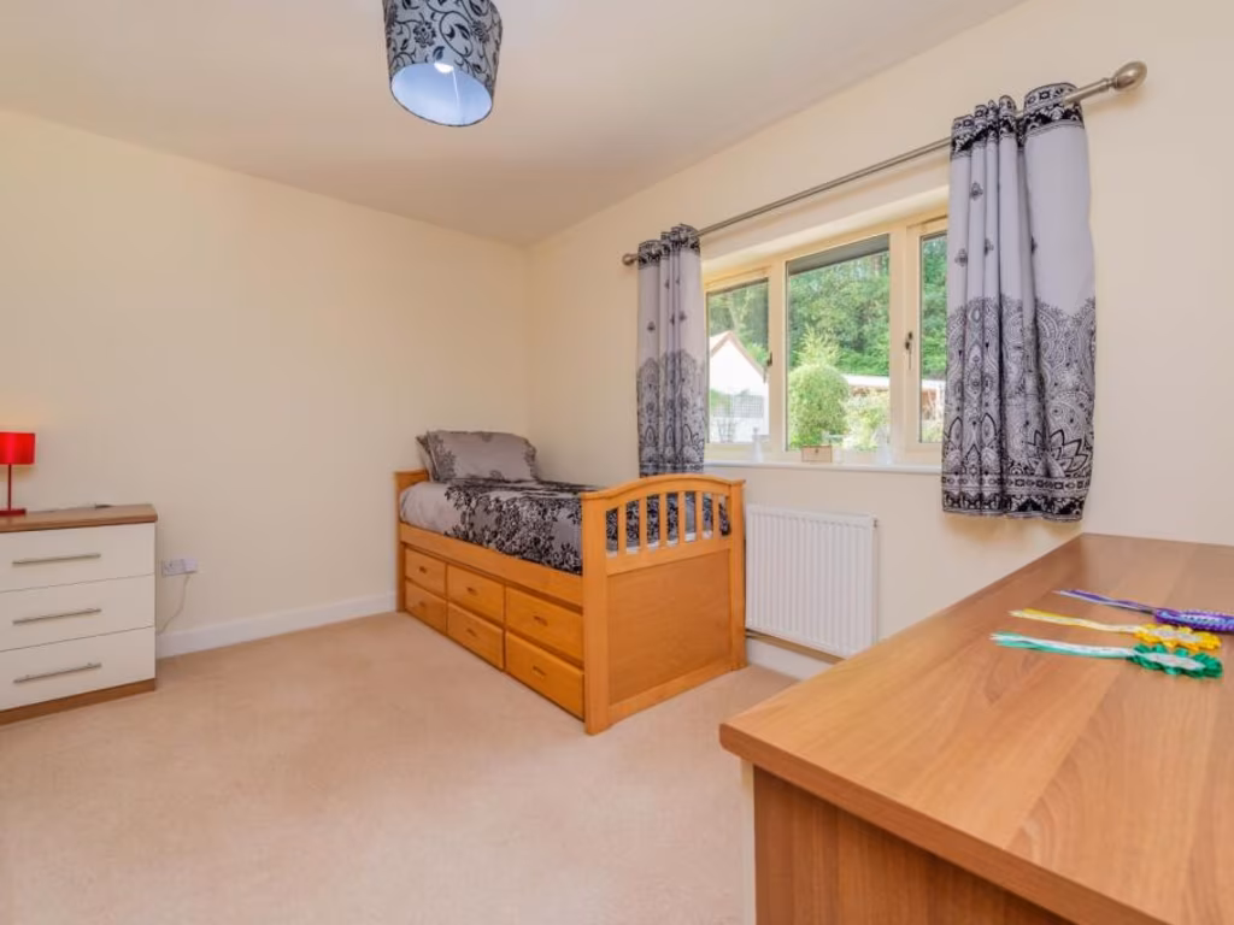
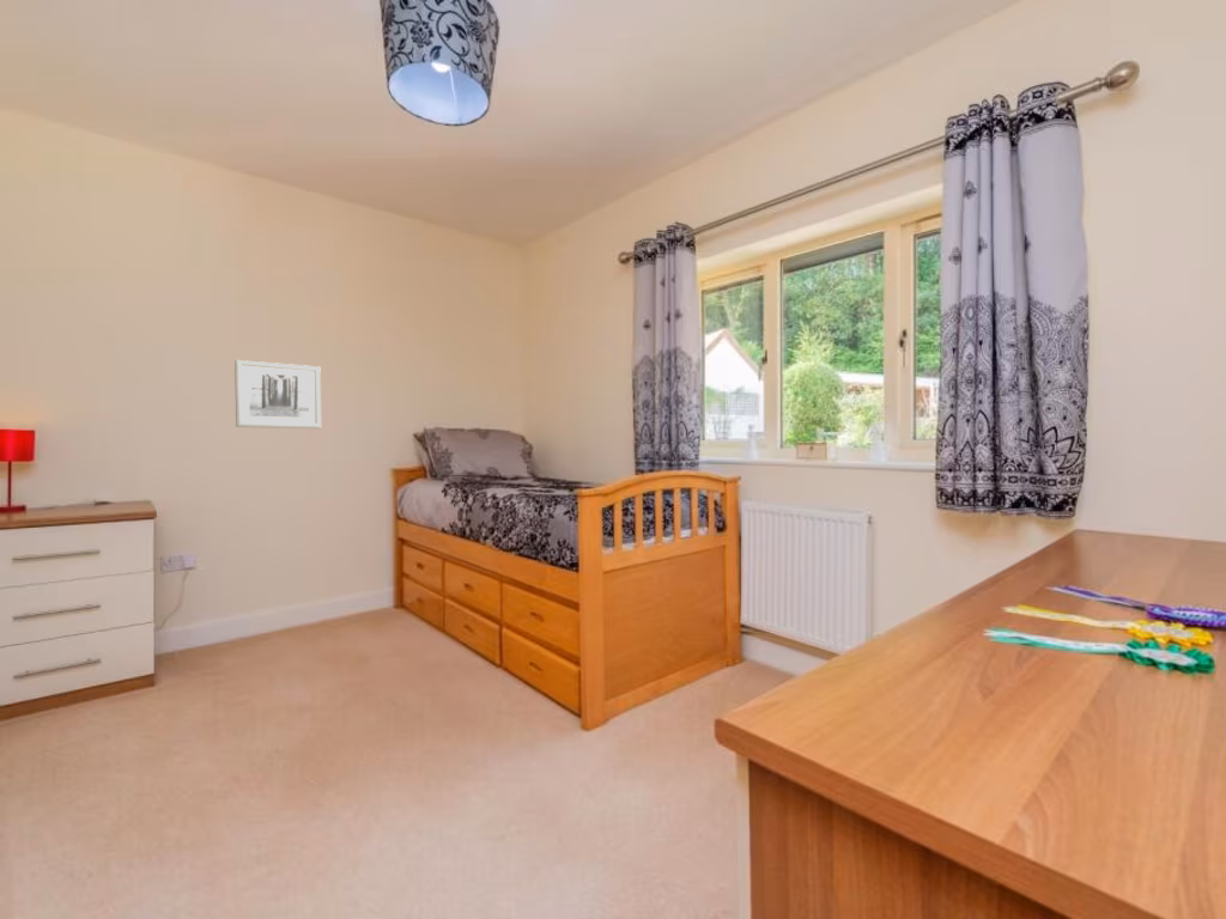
+ wall art [233,359,322,430]
